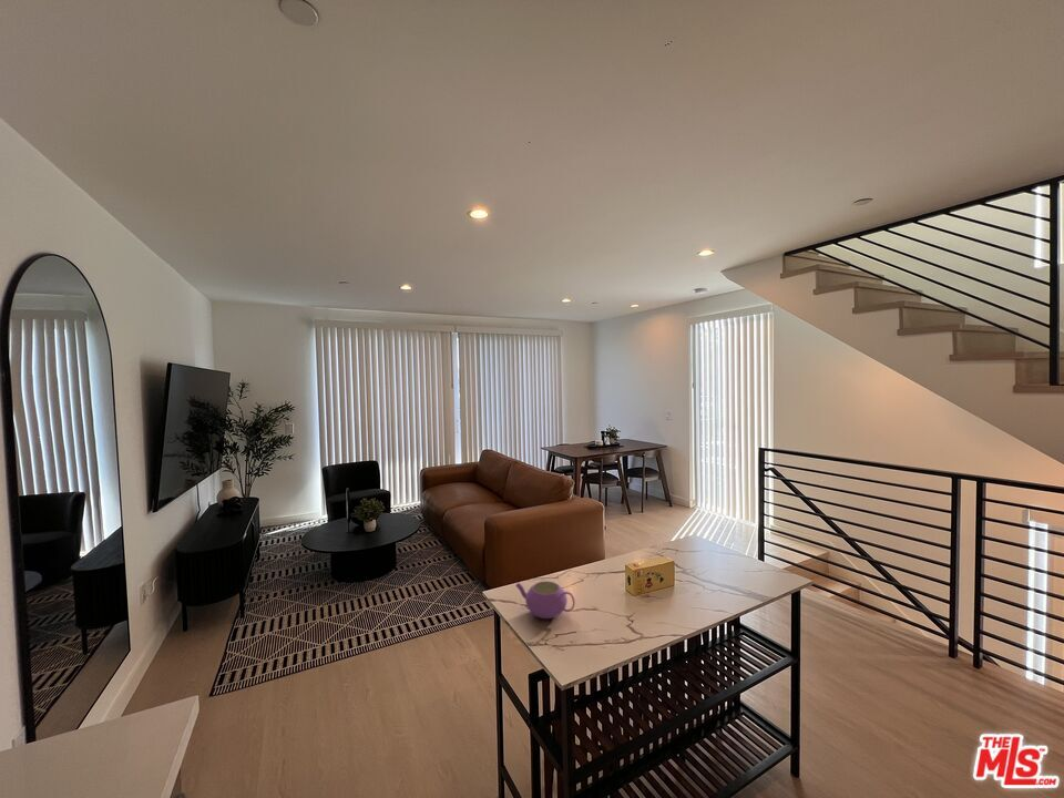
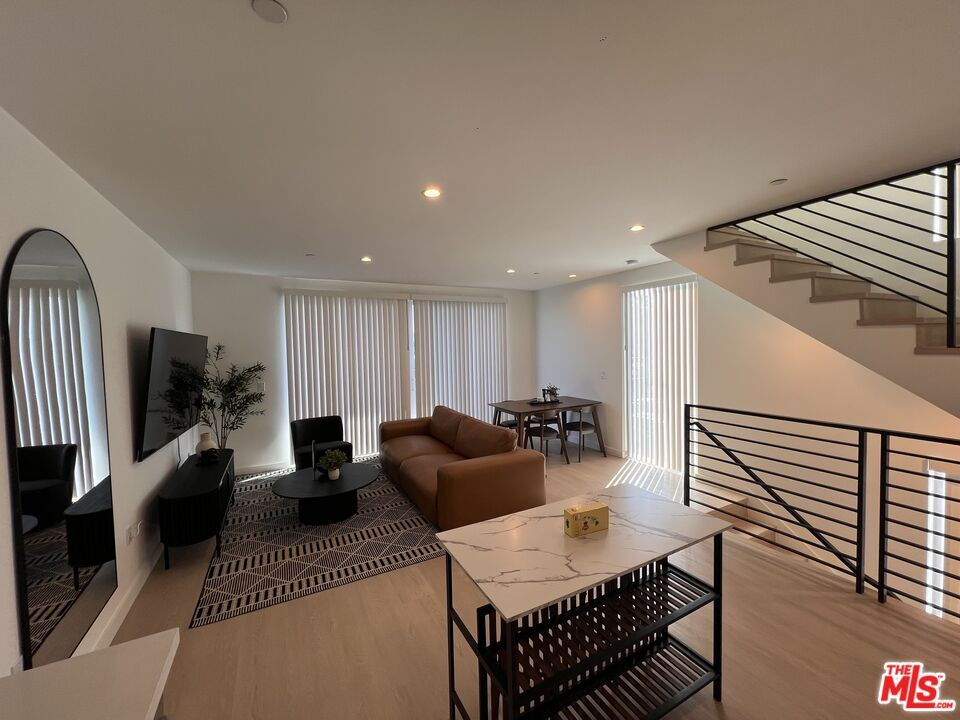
- teapot [514,580,576,620]
